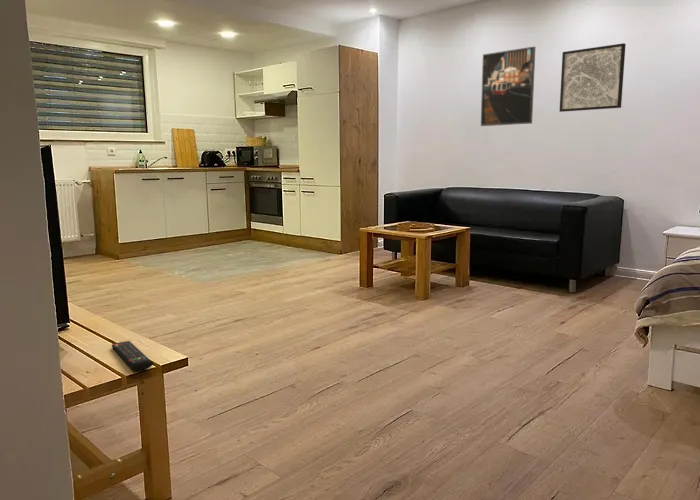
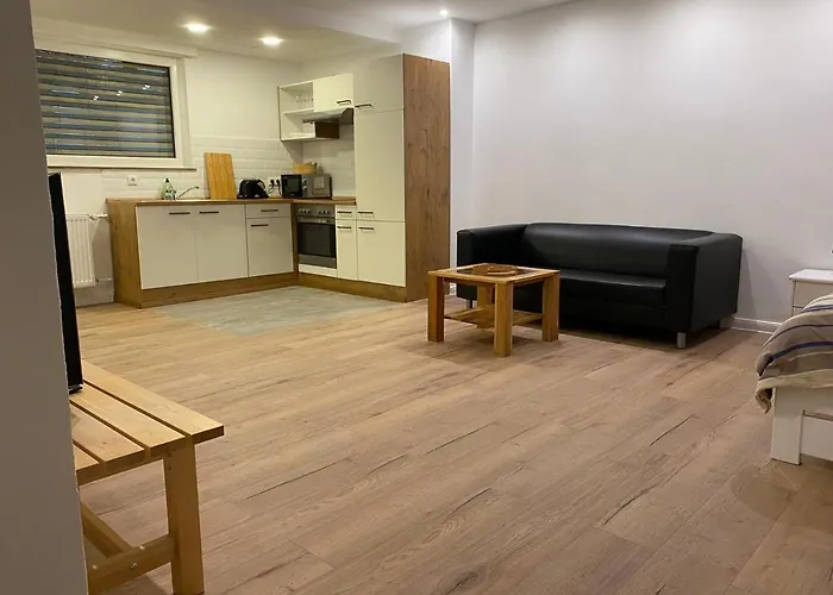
- wall art [558,42,627,113]
- remote control [111,340,154,371]
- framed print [480,45,536,127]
